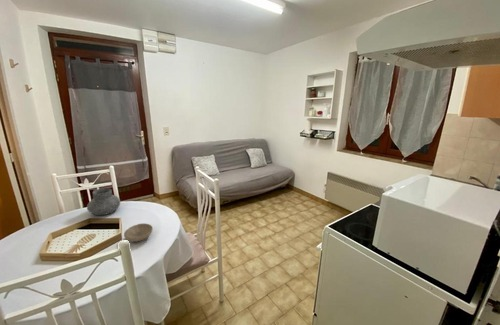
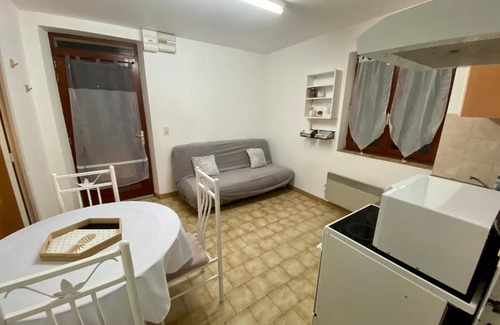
- vase [86,187,121,216]
- bowl [123,223,154,243]
